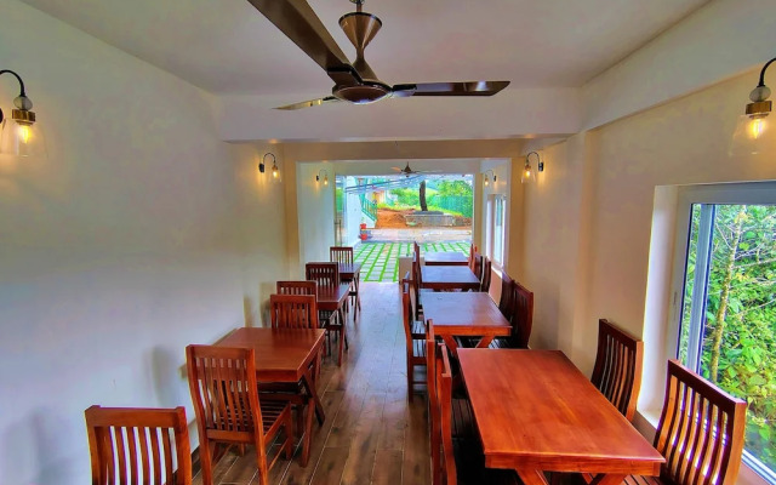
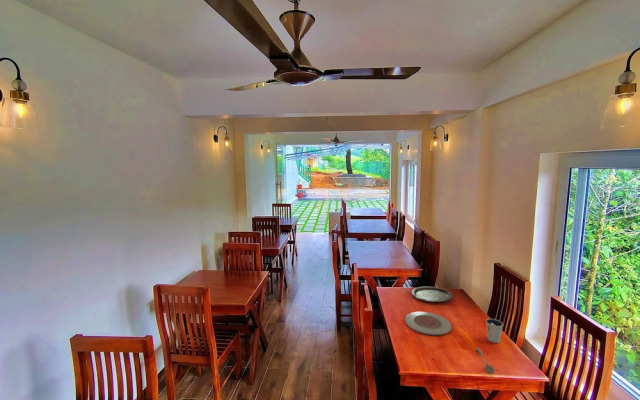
+ plate [404,311,452,336]
+ dixie cup [485,318,504,344]
+ soupspoon [475,346,495,374]
+ plate [410,286,454,303]
